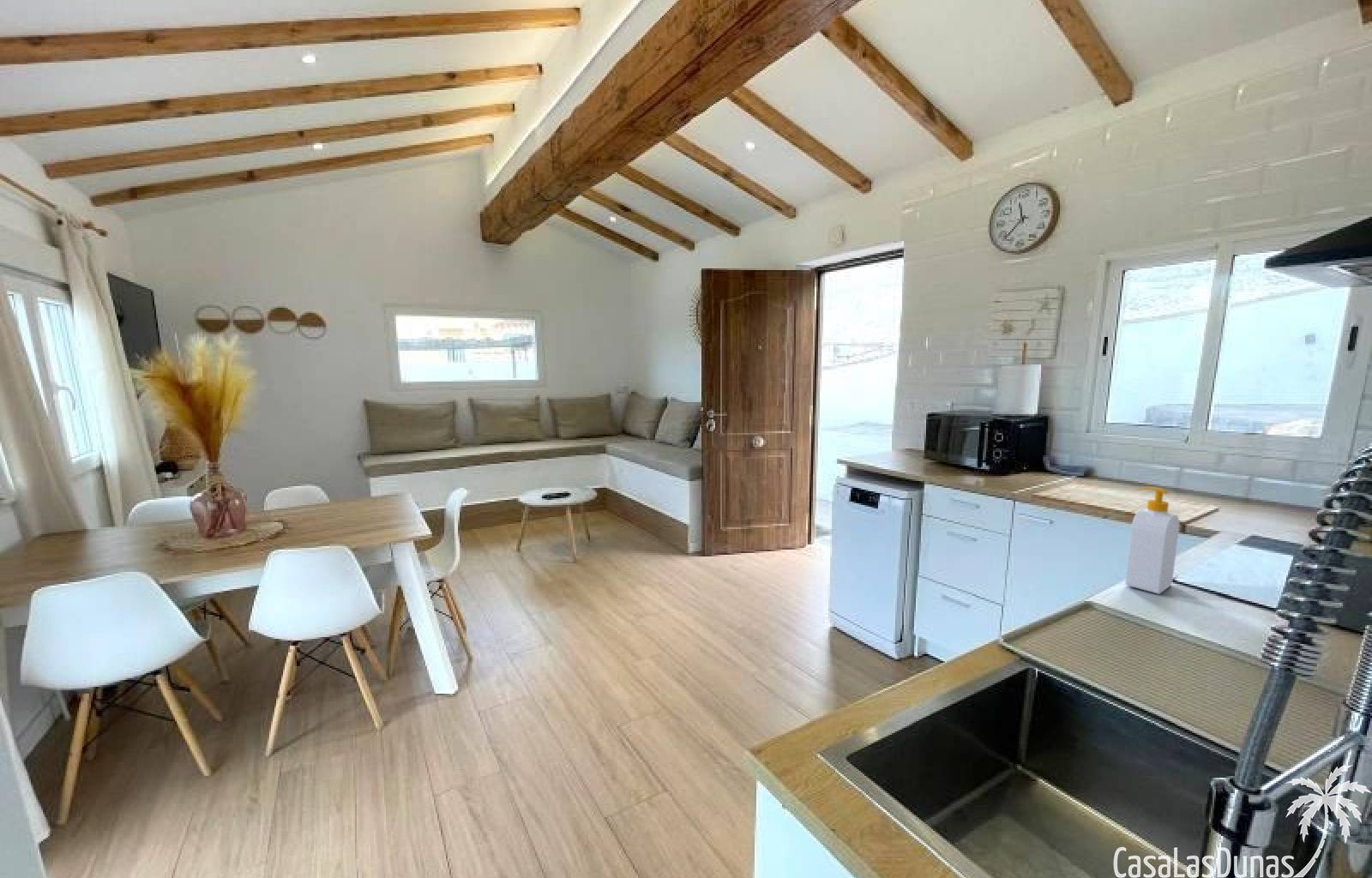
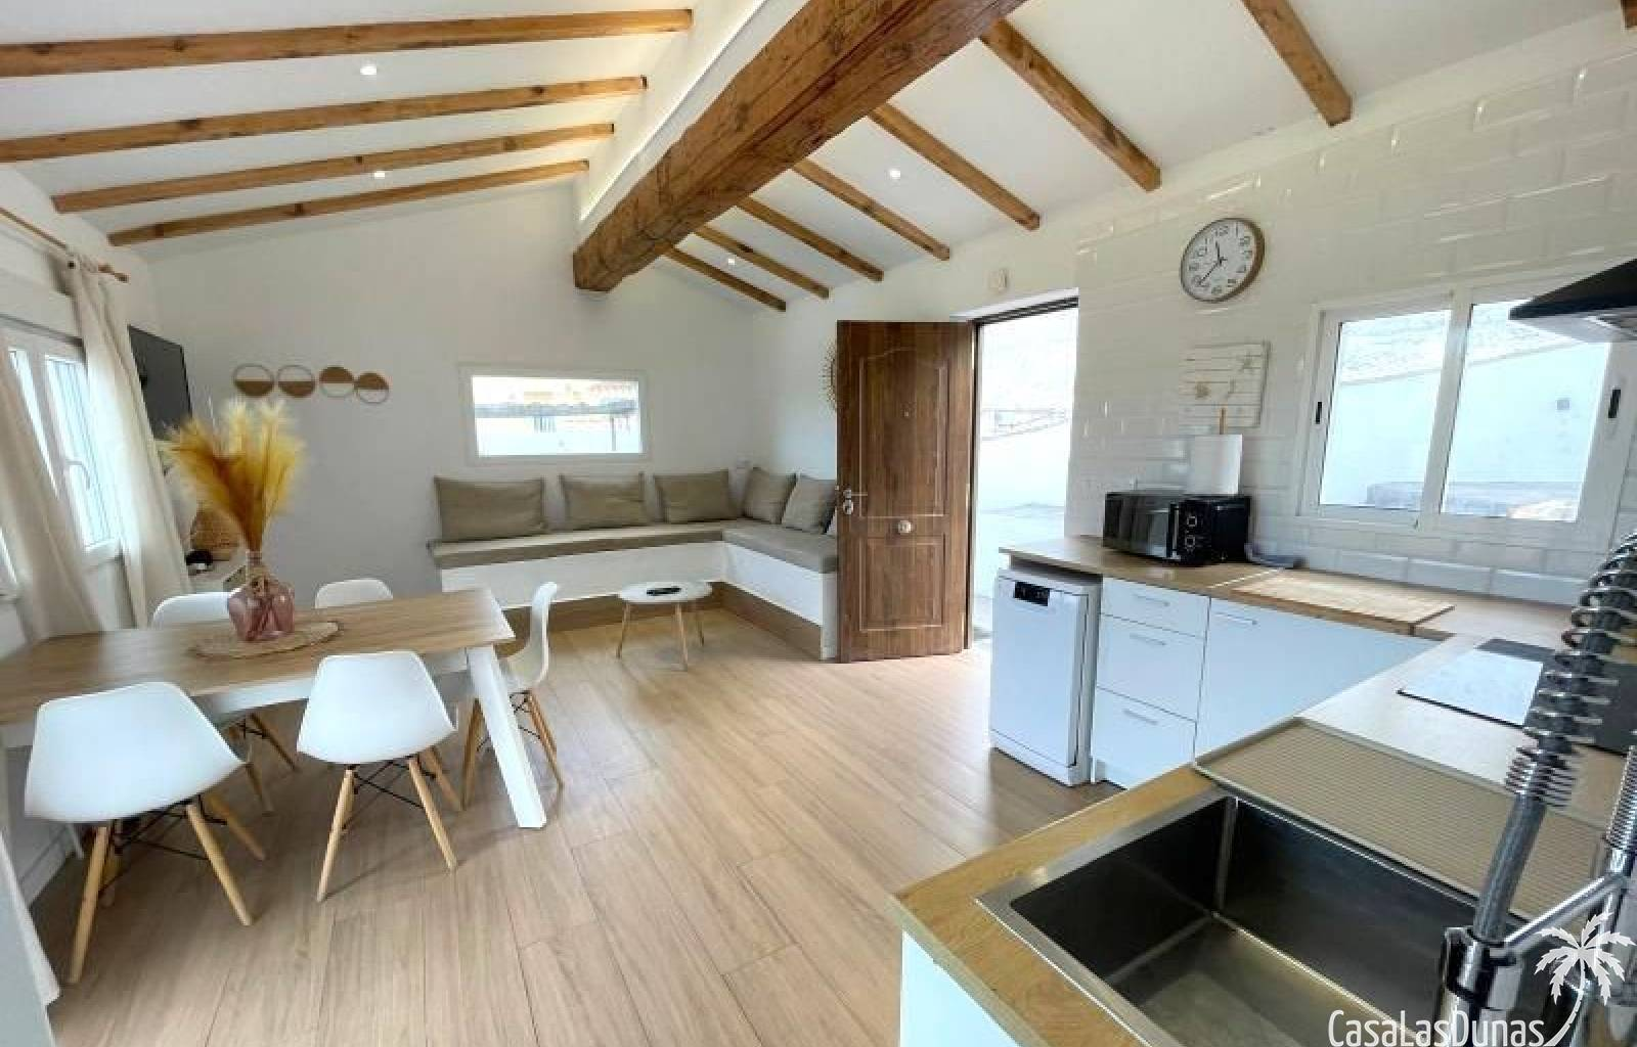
- soap bottle [1124,486,1180,595]
